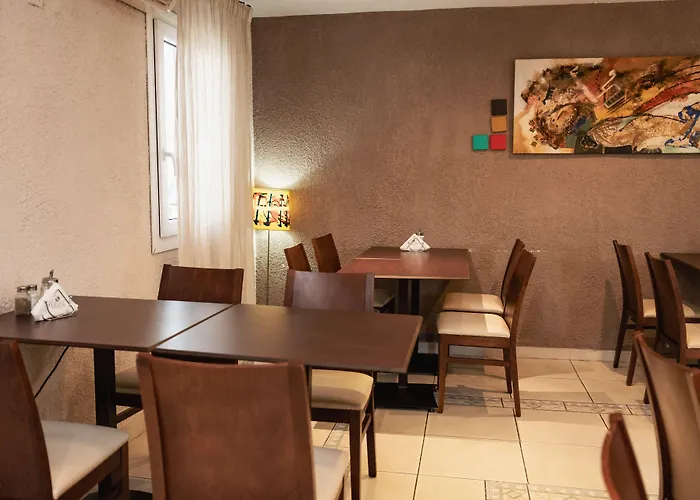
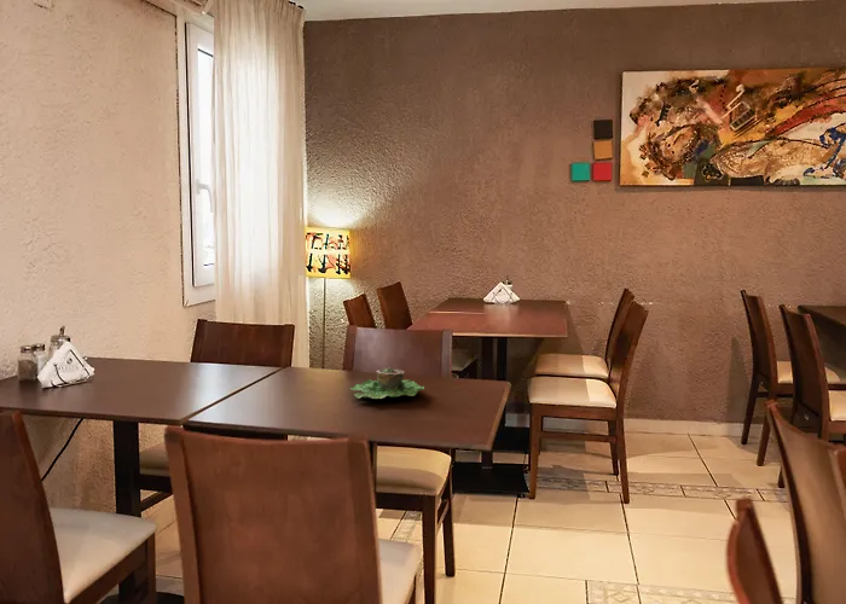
+ succulent planter [349,366,425,400]
